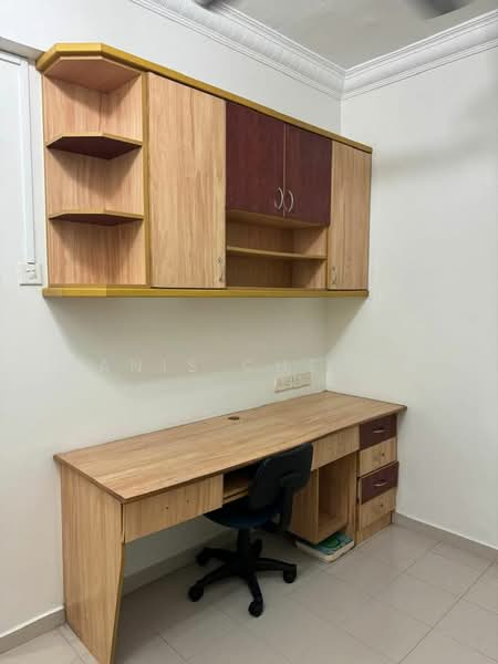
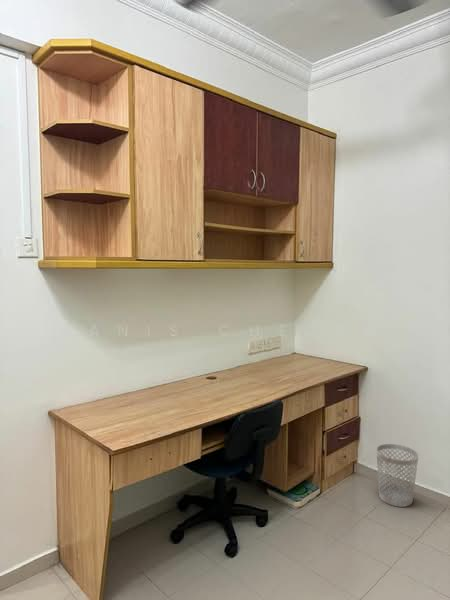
+ wastebasket [375,443,419,508]
